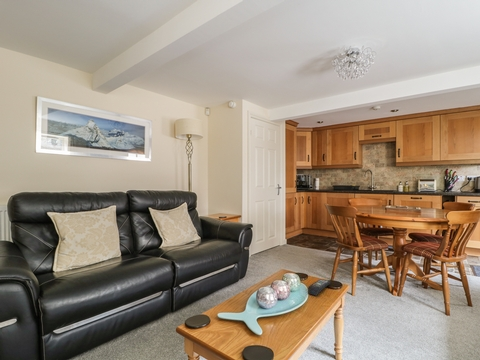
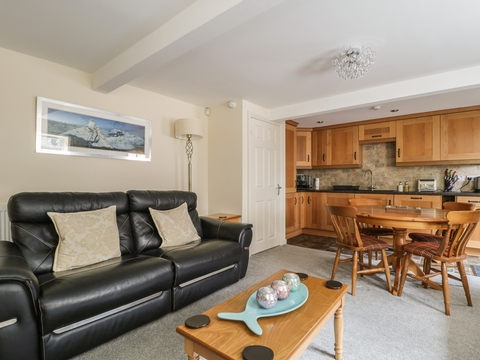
- remote control [307,278,331,296]
